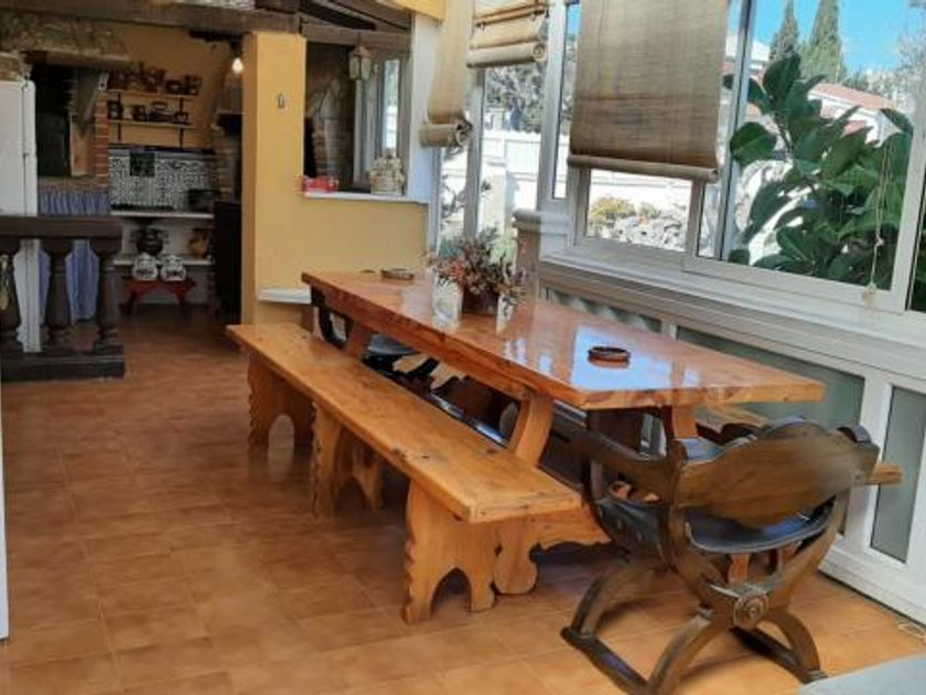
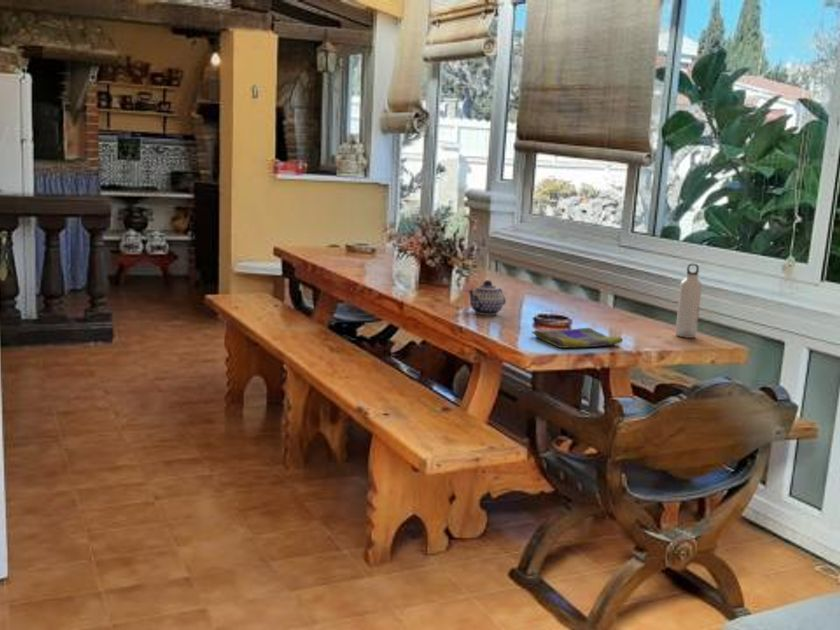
+ water bottle [674,262,703,339]
+ dish towel [531,327,624,349]
+ teapot [467,279,507,316]
